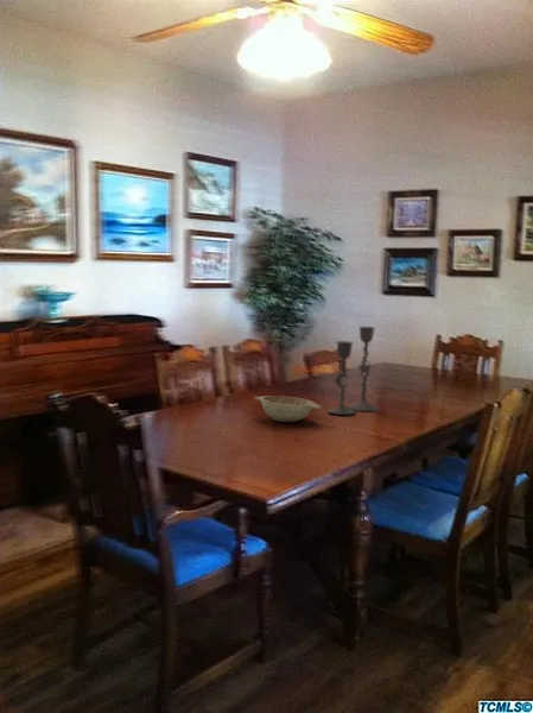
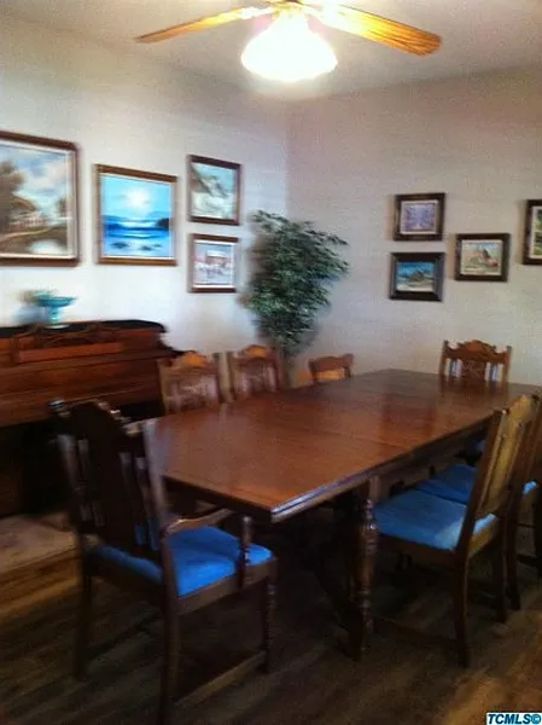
- decorative bowl [253,395,322,423]
- candlestick [326,326,381,416]
